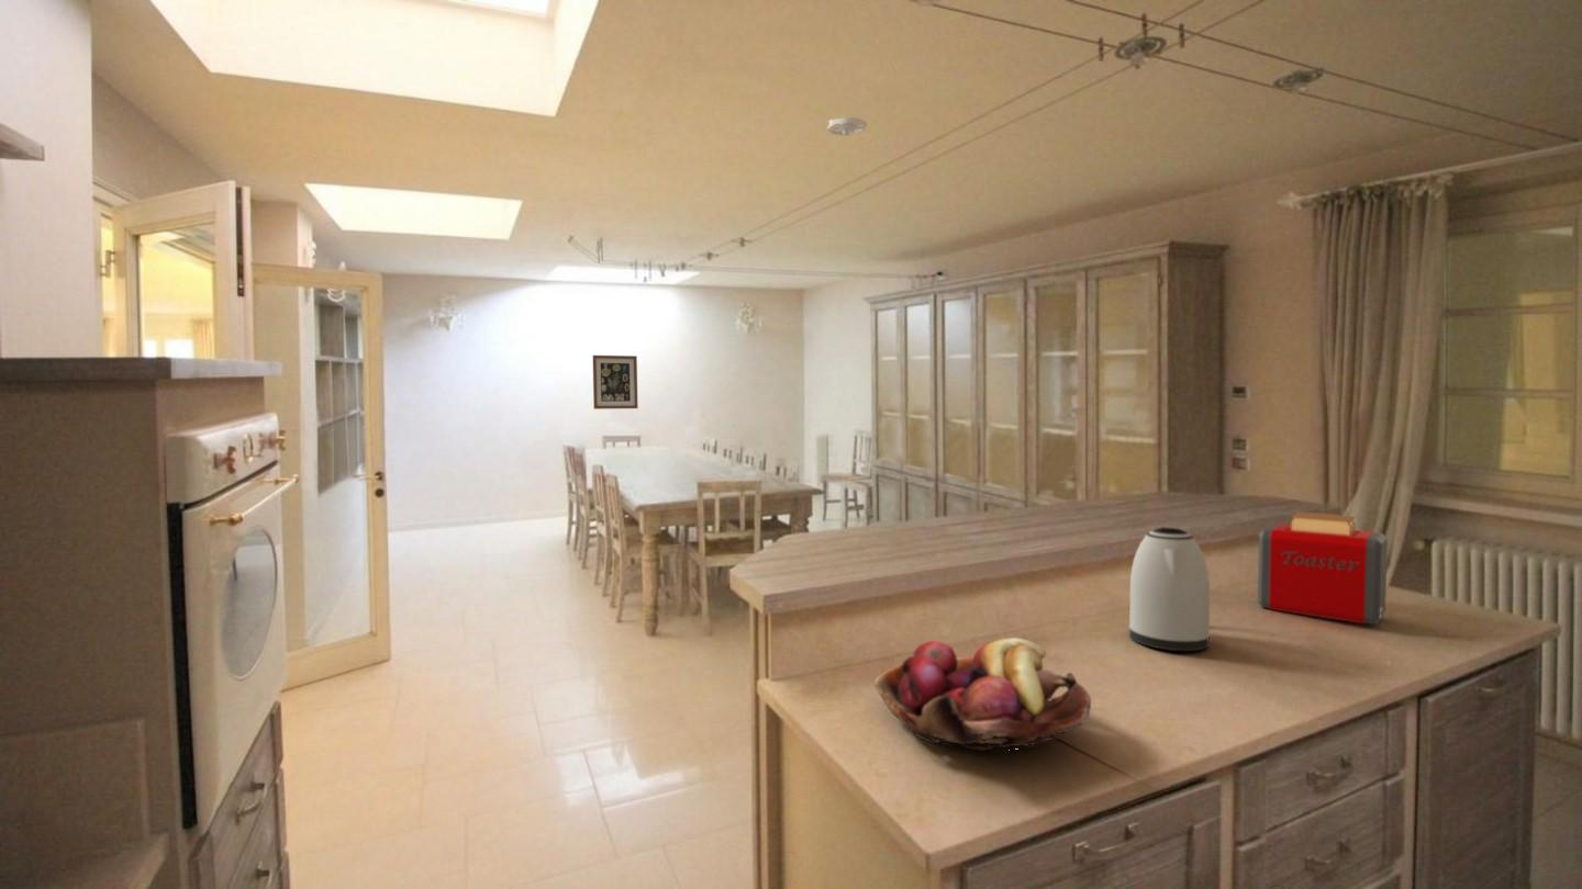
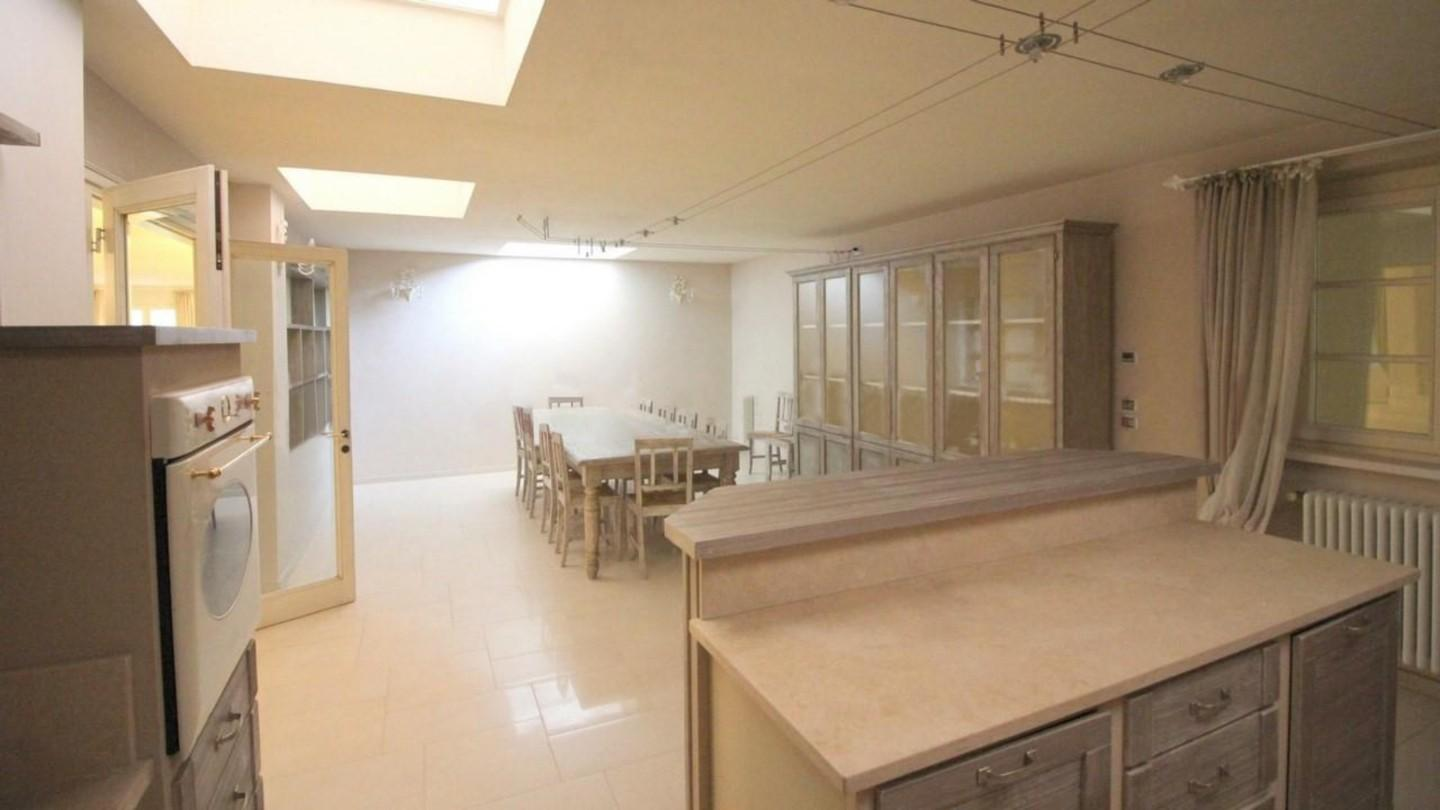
- toaster [1257,511,1389,626]
- wall art [592,355,639,410]
- smoke detector [827,116,868,136]
- fruit basket [873,637,1092,752]
- kettle [1128,526,1211,652]
